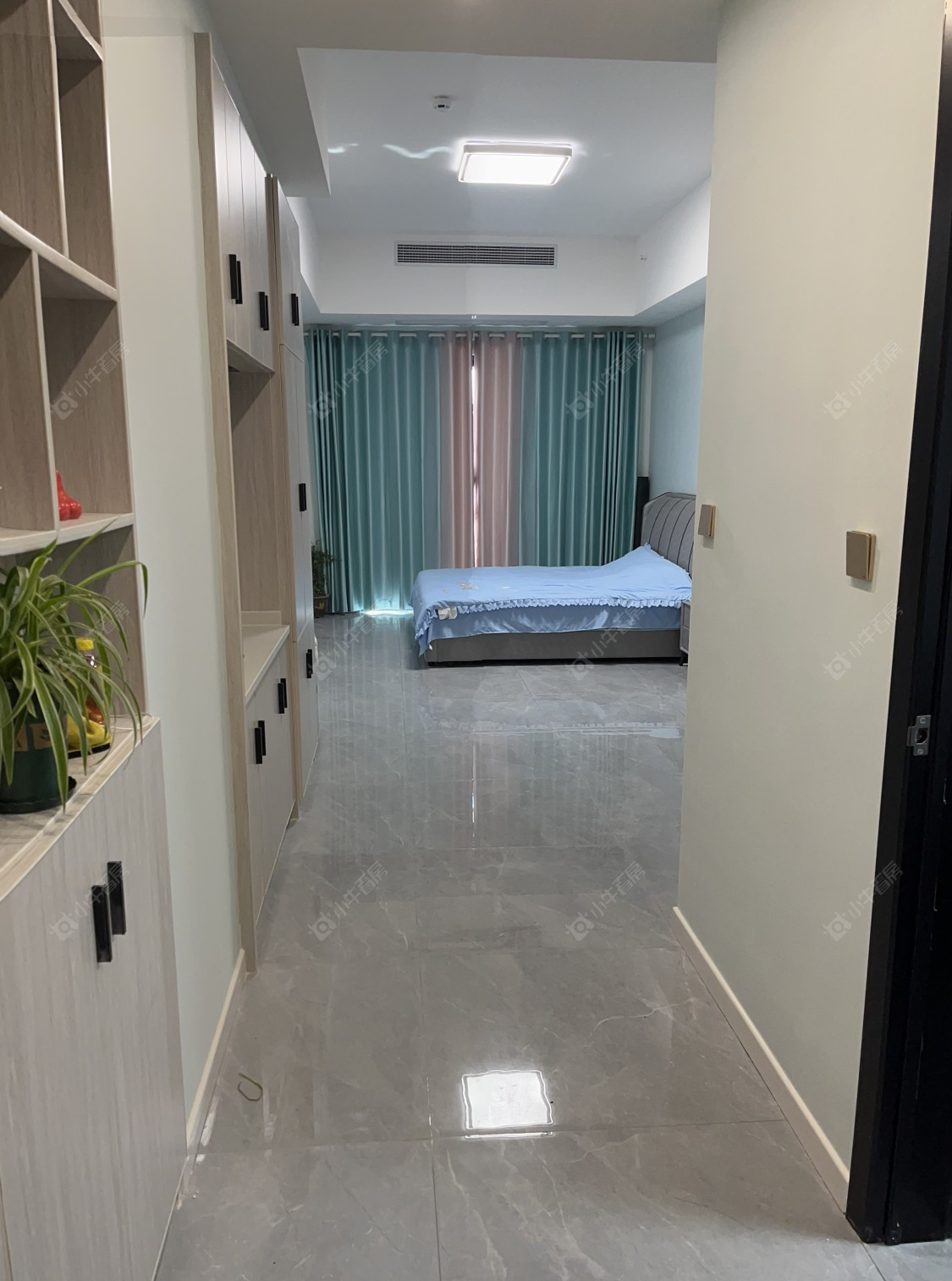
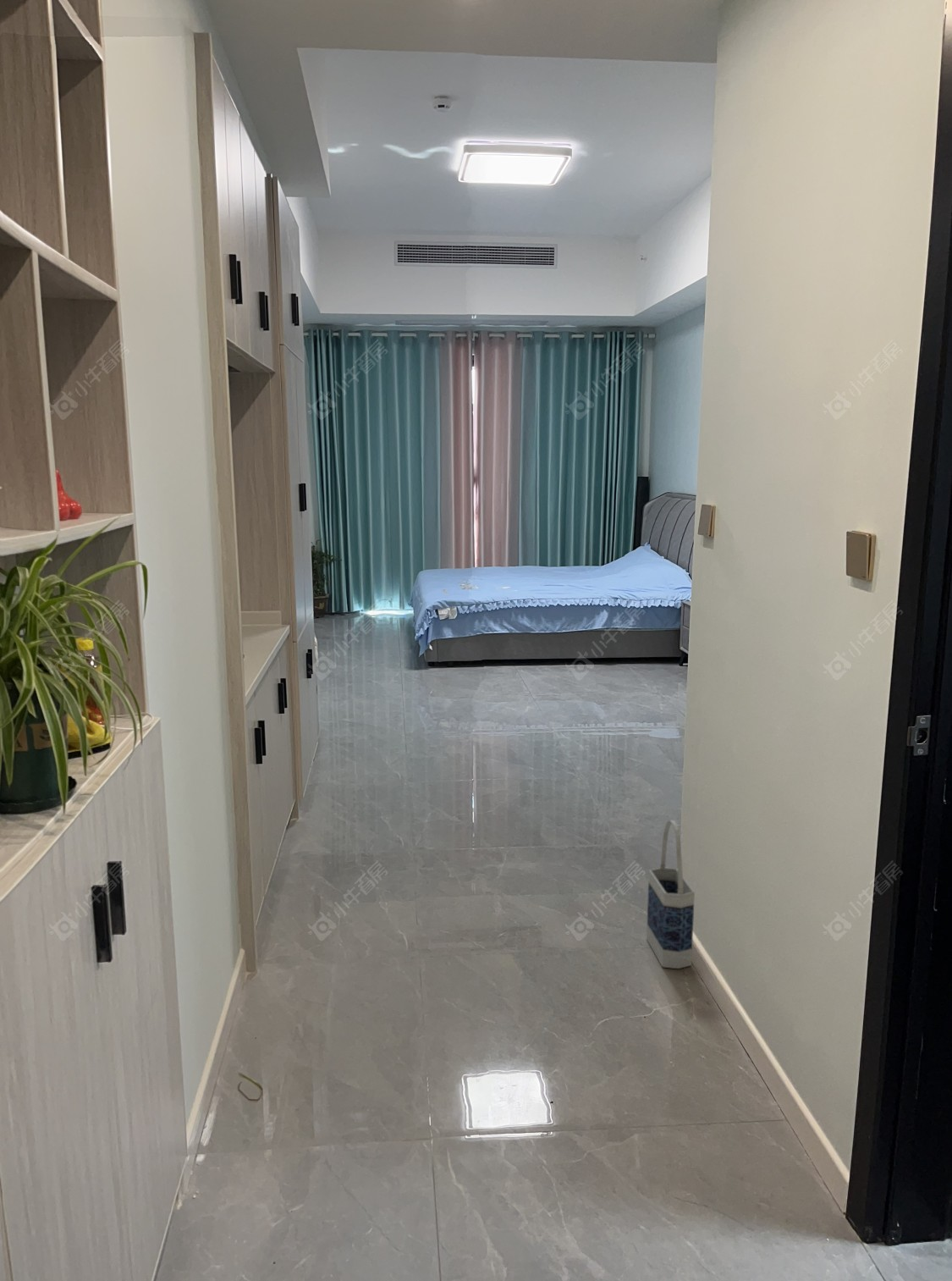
+ bag [646,820,696,969]
